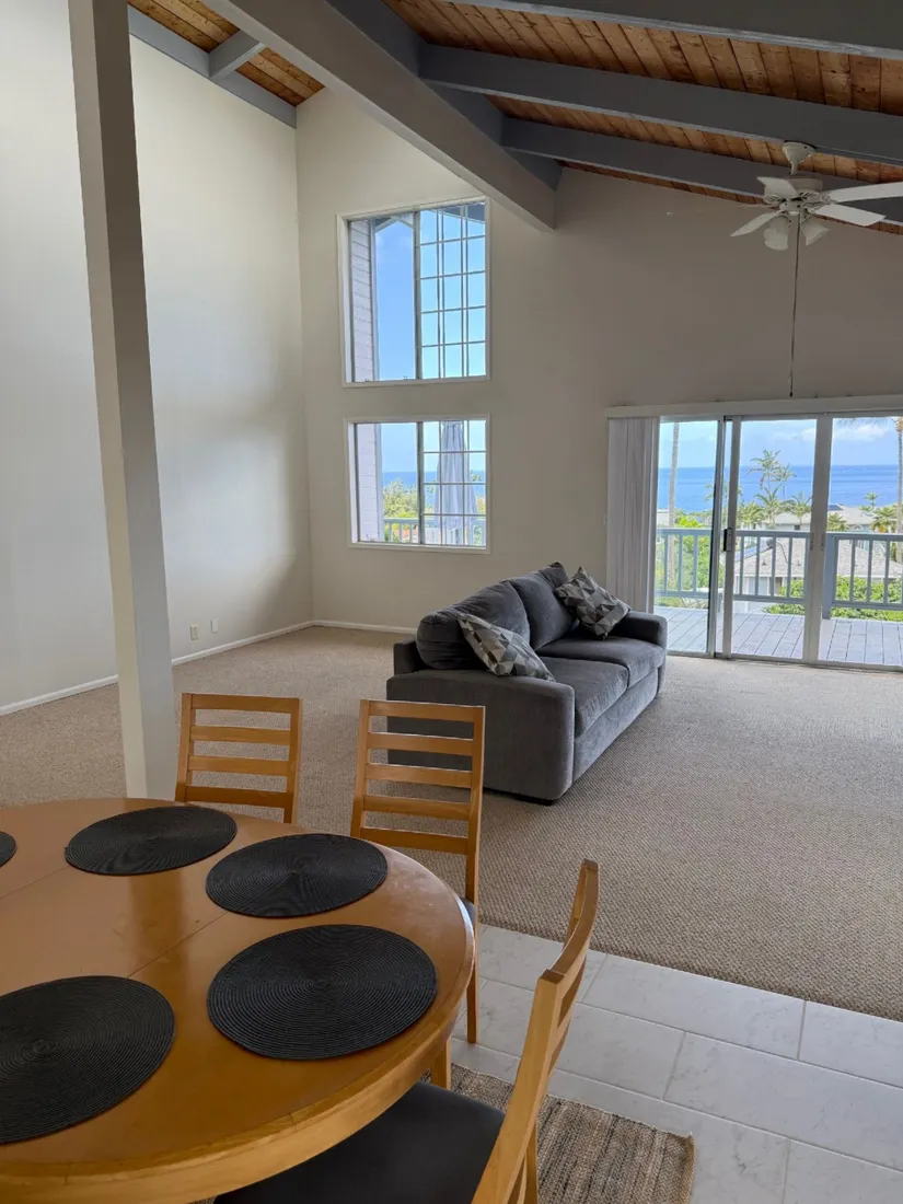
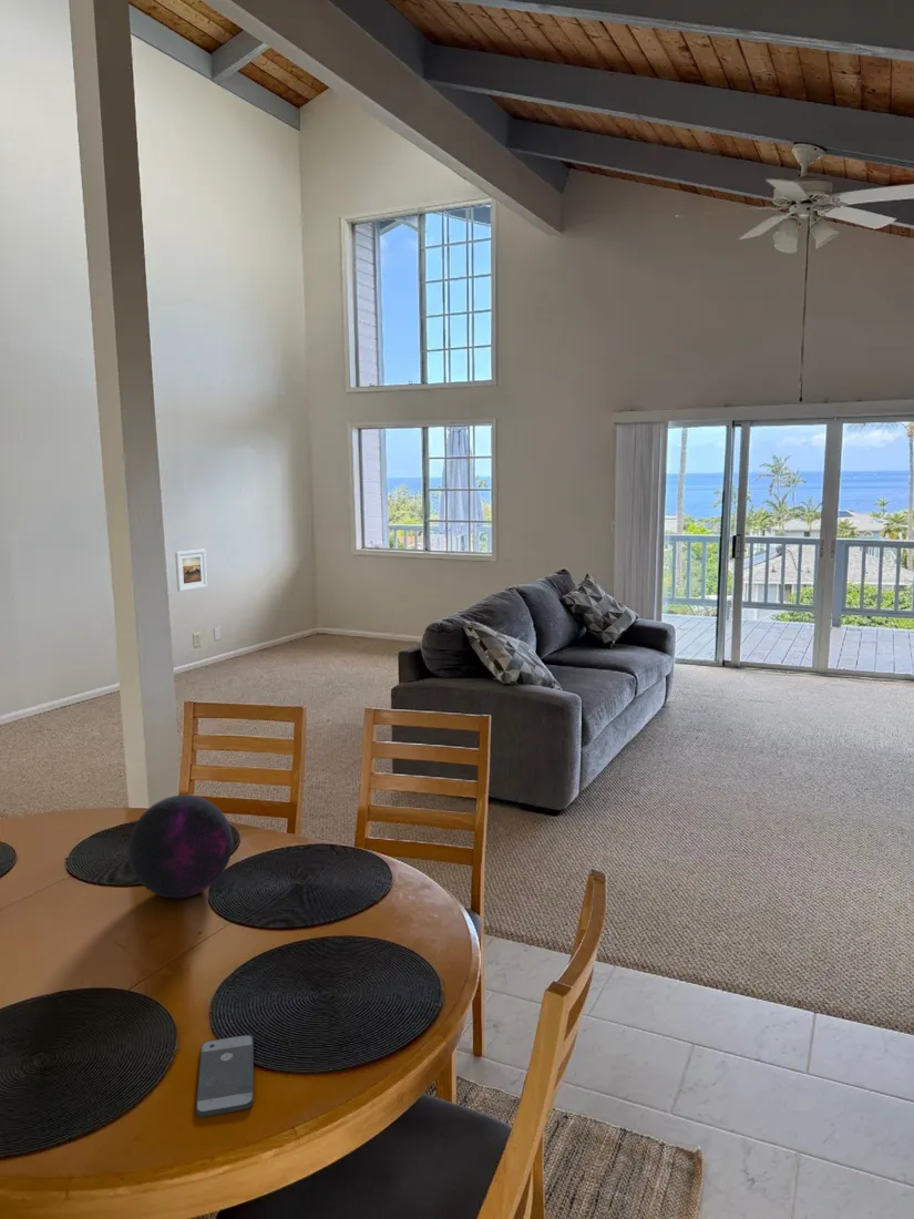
+ decorative orb [127,793,234,899]
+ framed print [174,549,208,593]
+ smartphone [195,1034,255,1118]
